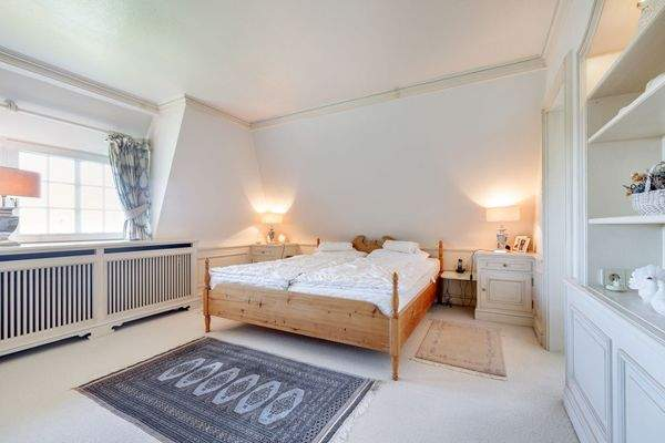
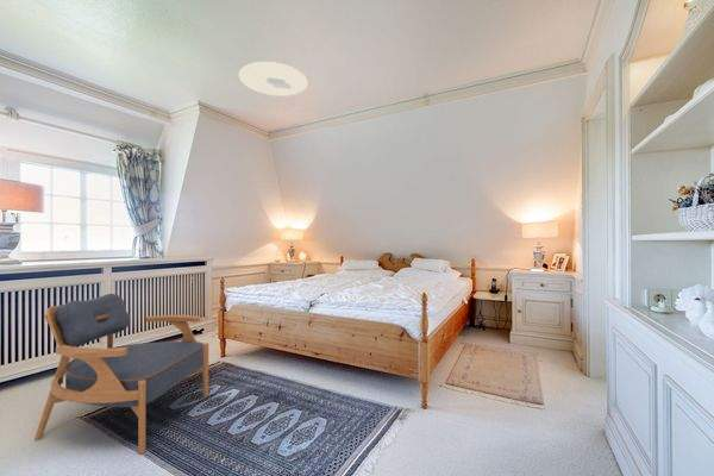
+ ceiling light [238,61,309,98]
+ armchair [33,293,209,455]
